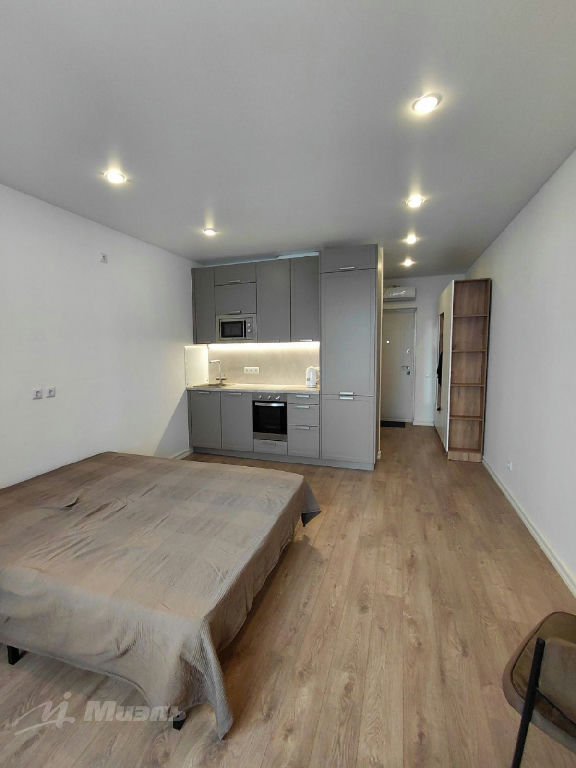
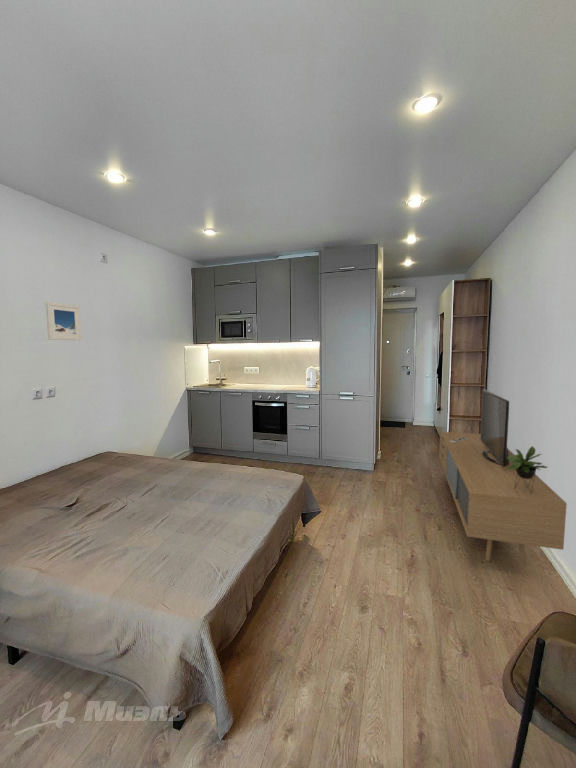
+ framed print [45,301,83,342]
+ media console [438,388,568,568]
